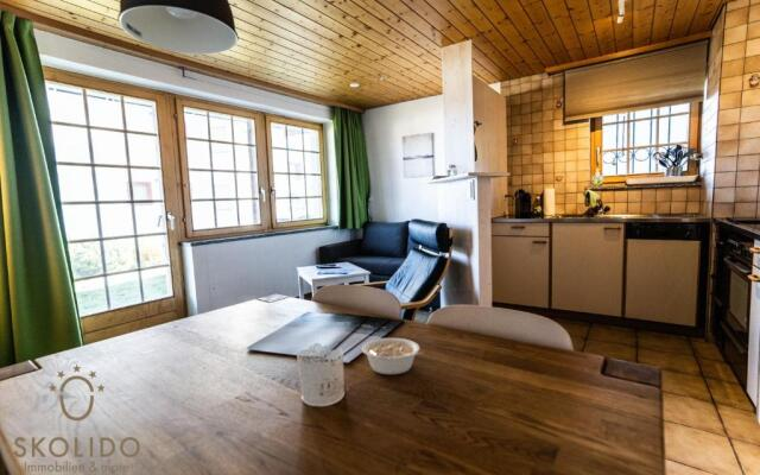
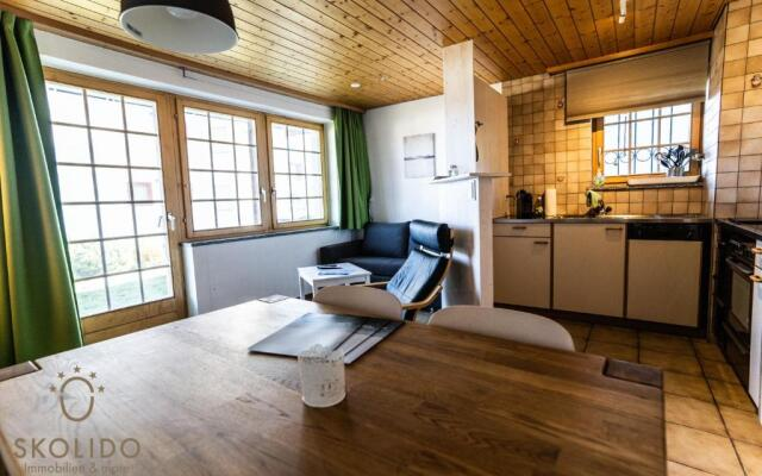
- legume [361,337,423,375]
